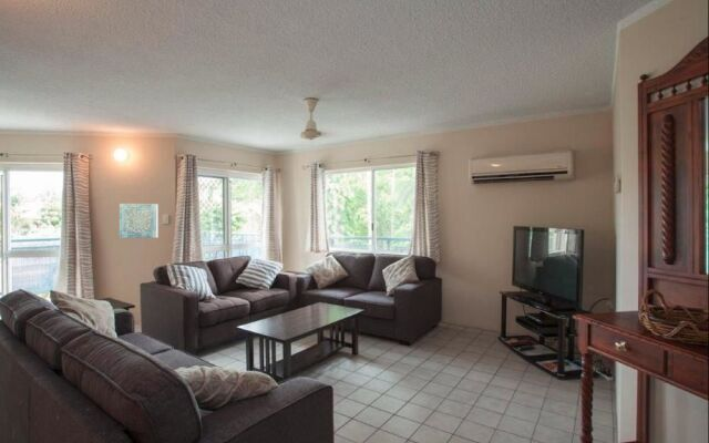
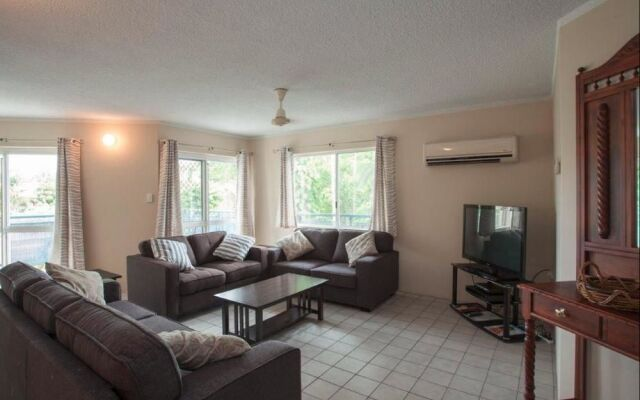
- wall art [119,203,160,239]
